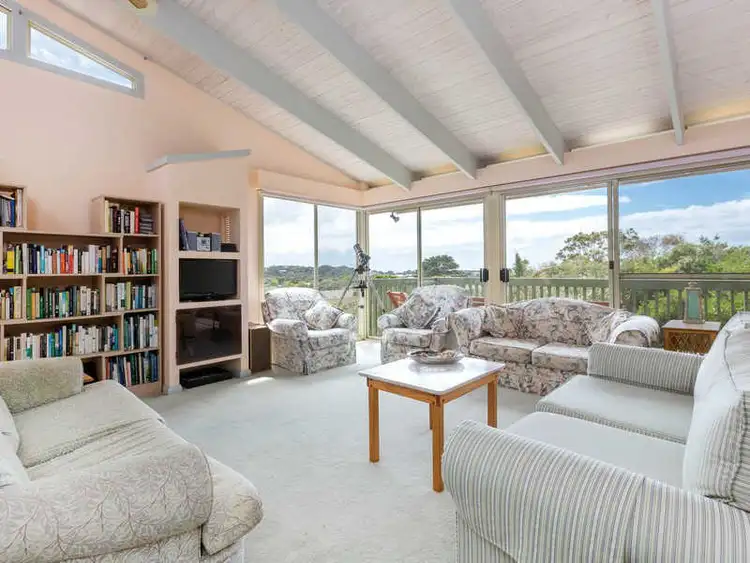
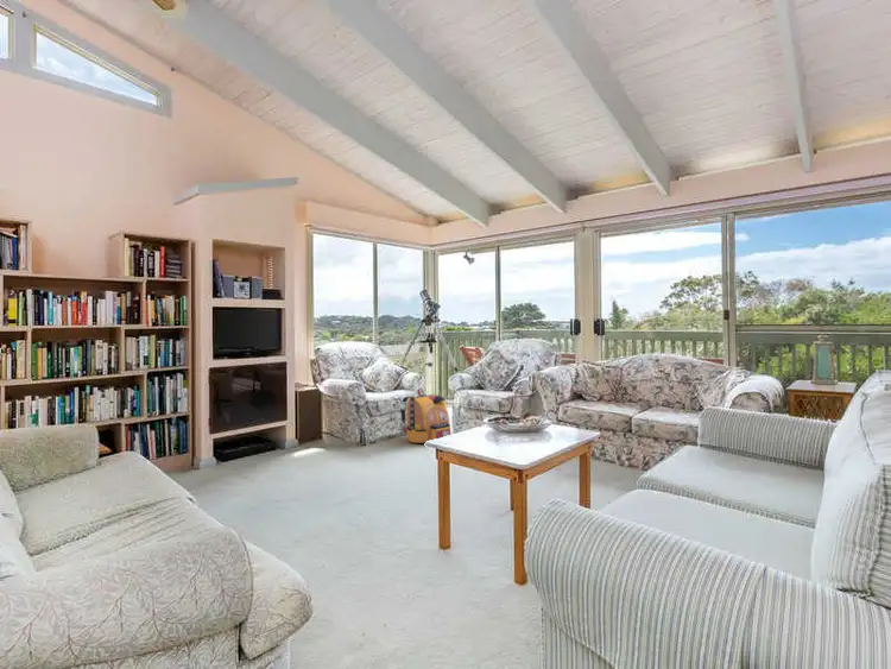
+ backpack [400,387,451,444]
